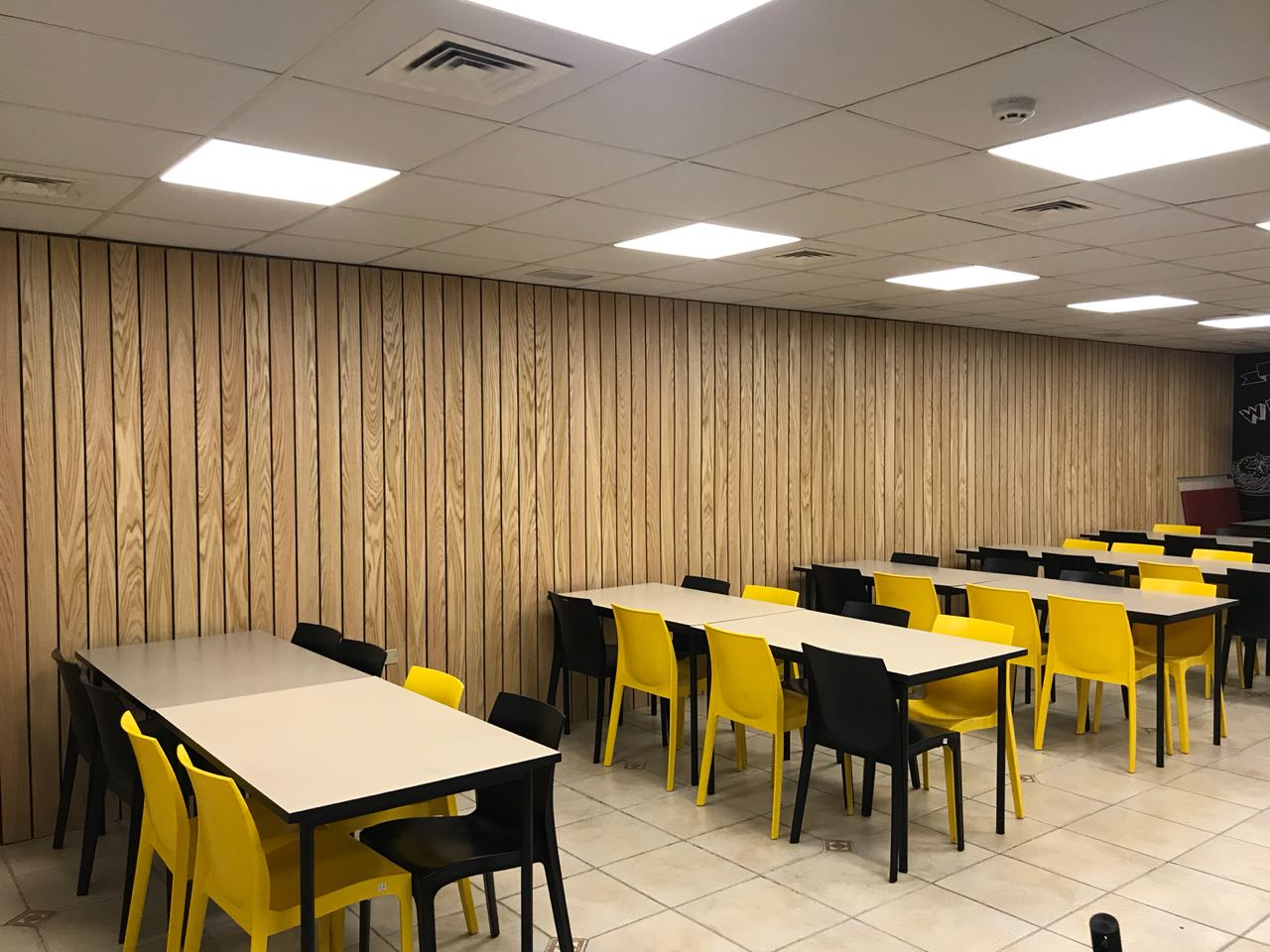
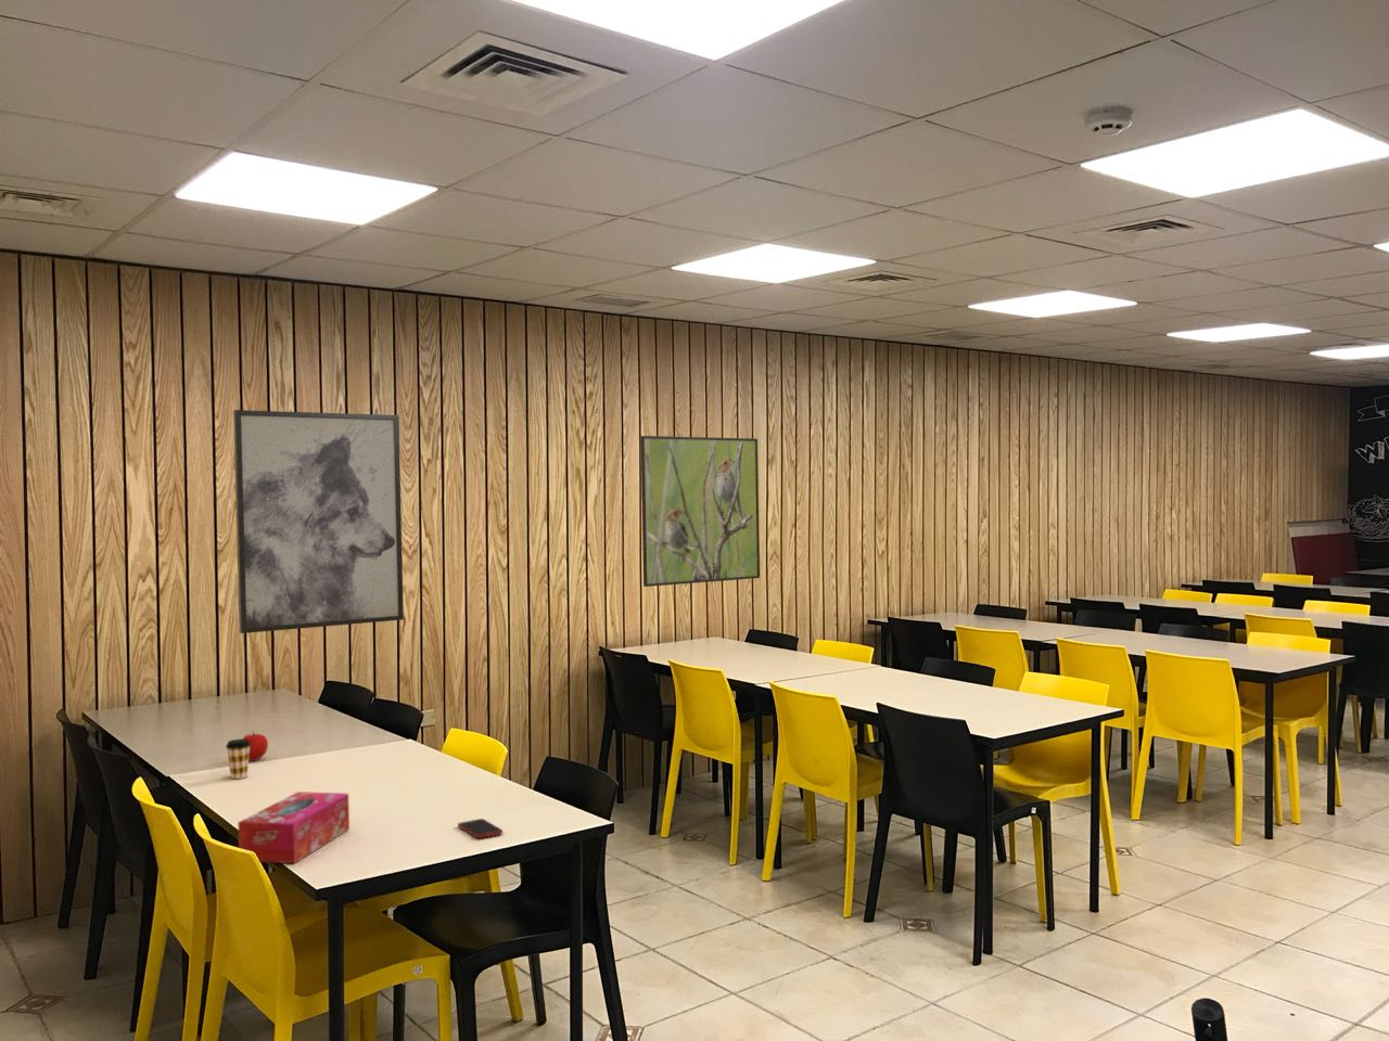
+ wall art [232,409,405,634]
+ tissue box [236,791,350,864]
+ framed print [639,435,761,587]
+ coffee cup [224,737,250,780]
+ fruit [242,730,269,761]
+ cell phone [457,818,503,840]
